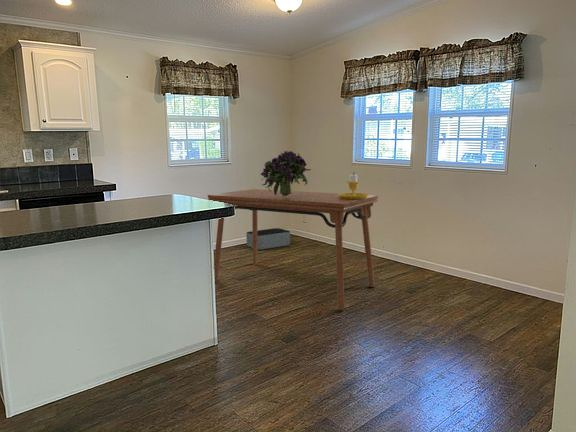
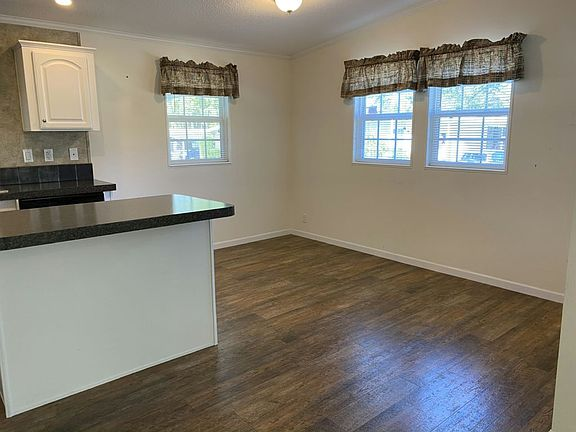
- candlestick [338,171,369,200]
- storage bin [246,227,291,251]
- bouquet [260,150,312,197]
- dining table [207,188,379,310]
